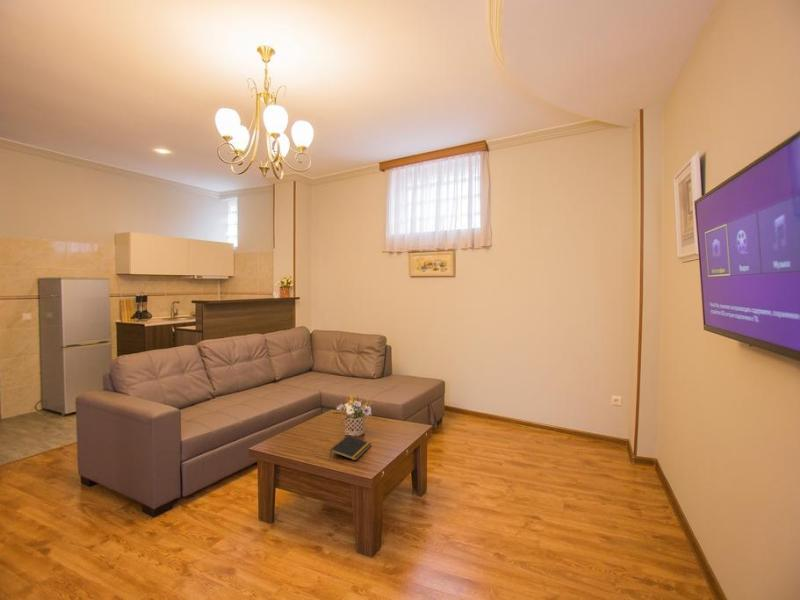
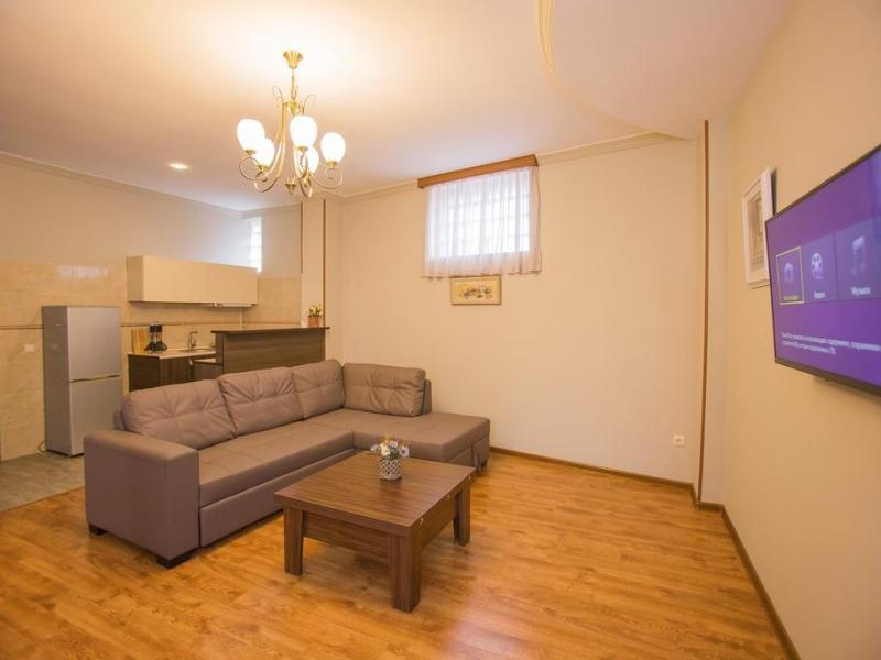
- notepad [329,435,372,461]
